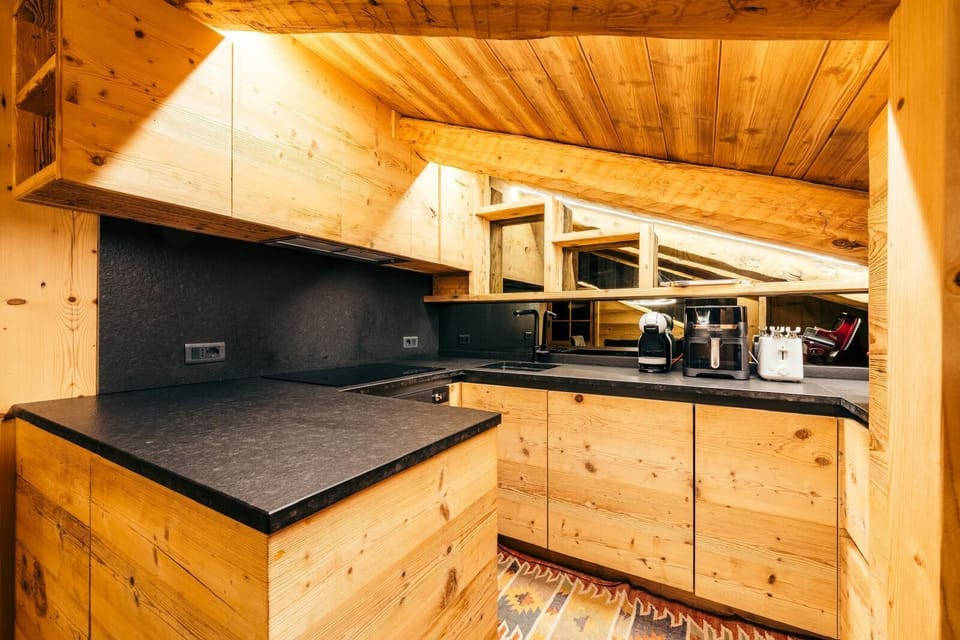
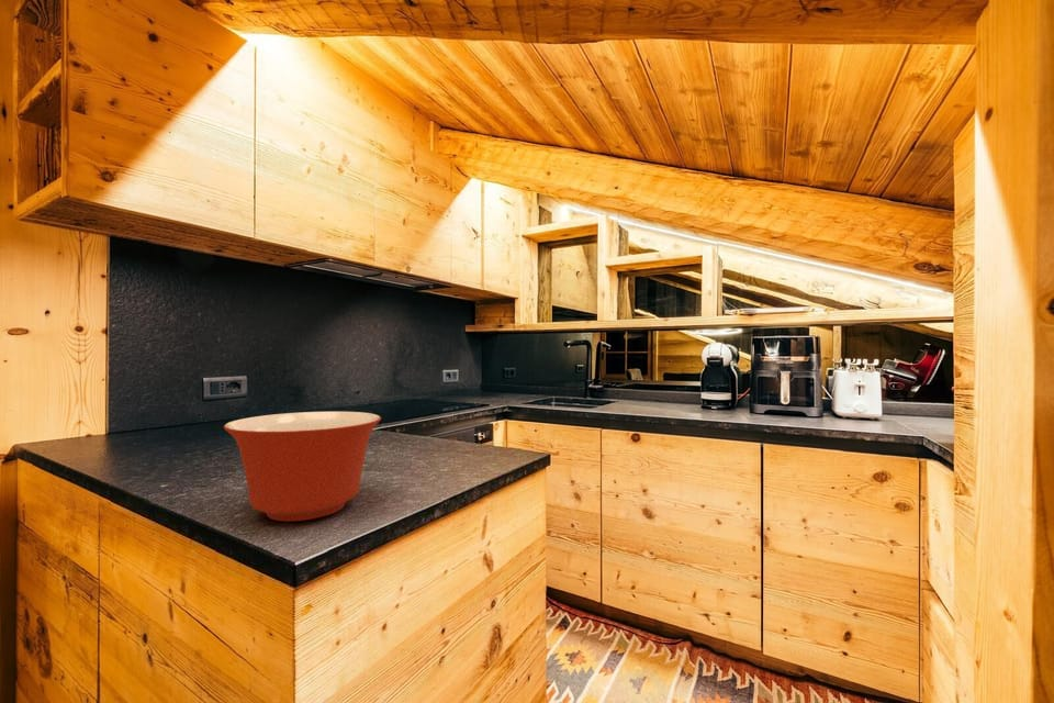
+ mixing bowl [223,411,382,523]
